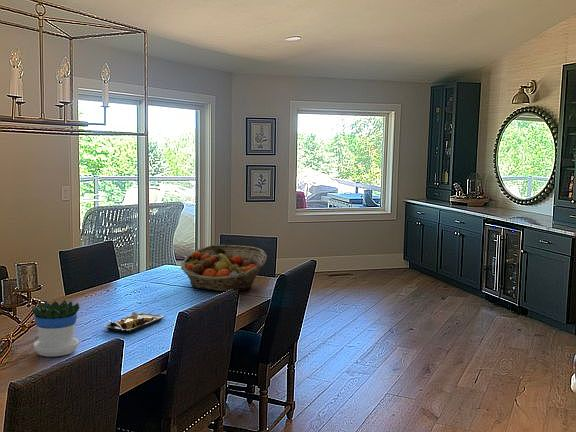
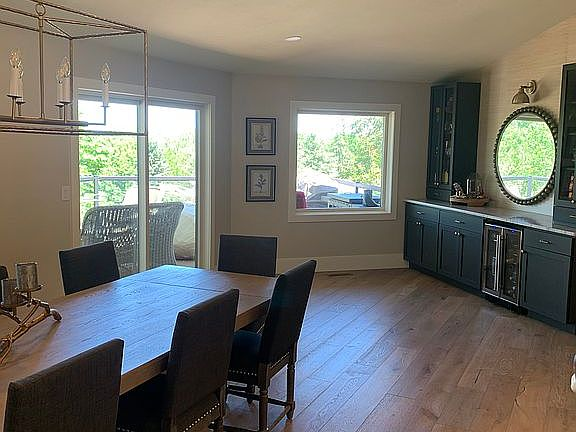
- plate [101,310,166,334]
- fruit basket [180,244,268,292]
- flowerpot [31,299,80,358]
